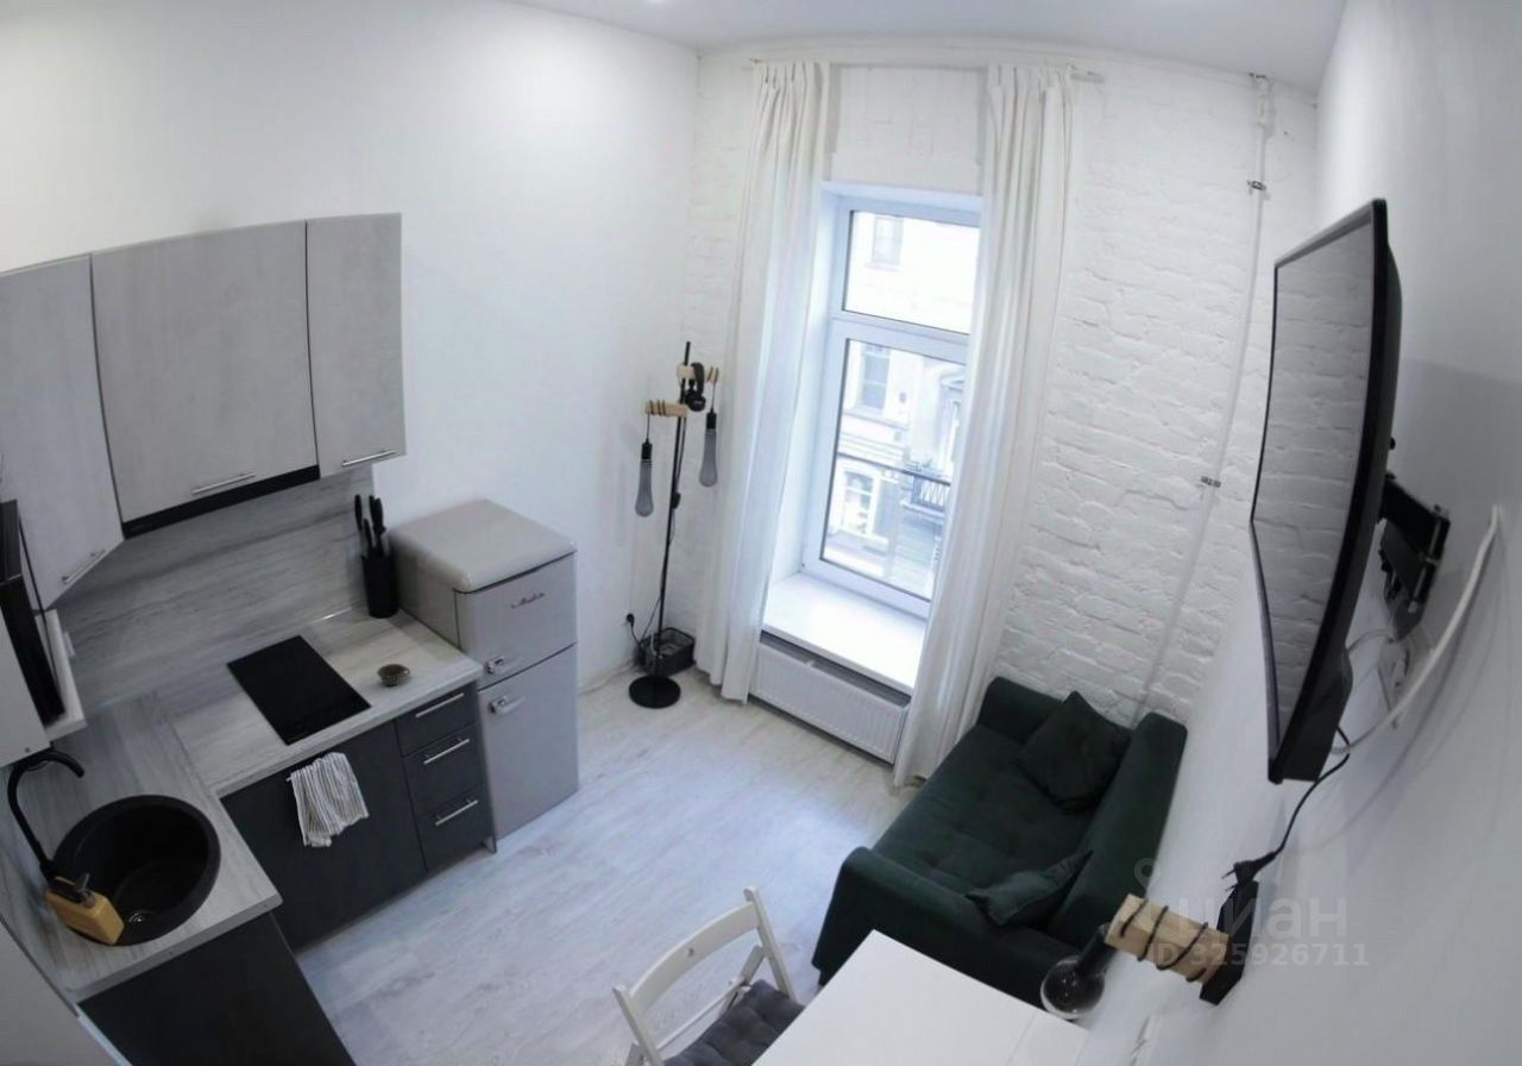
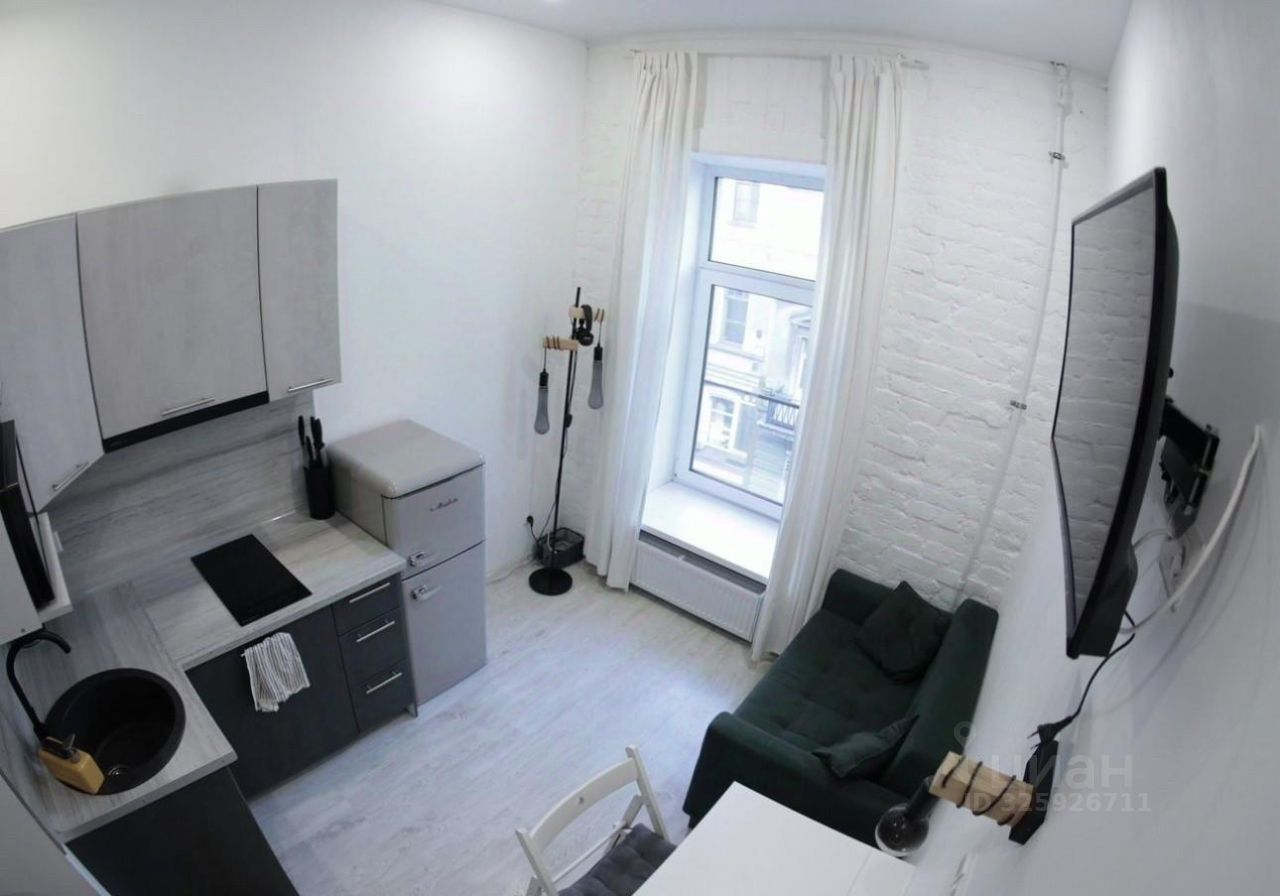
- cup [376,663,411,688]
